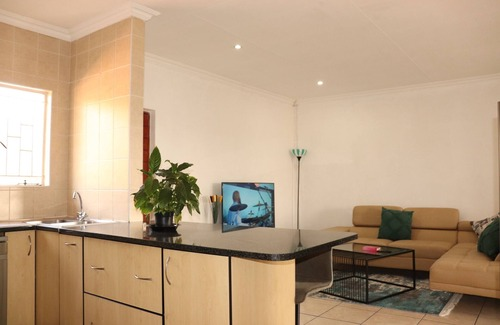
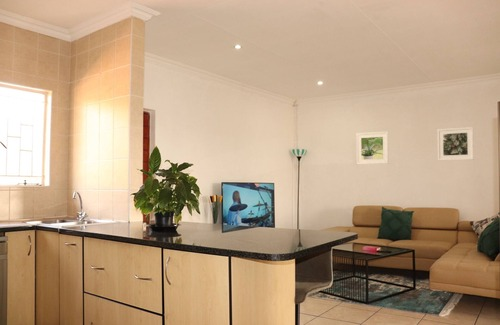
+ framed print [355,130,390,166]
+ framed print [436,126,475,162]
